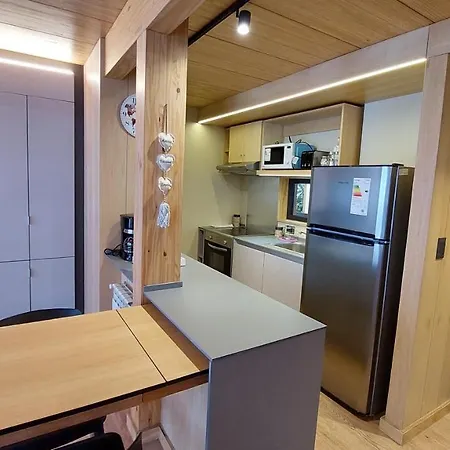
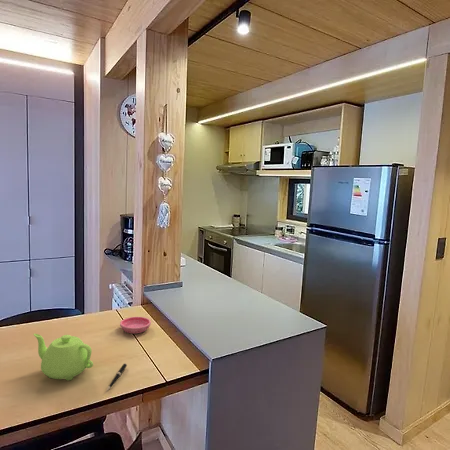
+ teapot [33,333,94,381]
+ saucer [119,316,152,334]
+ pen [106,362,128,392]
